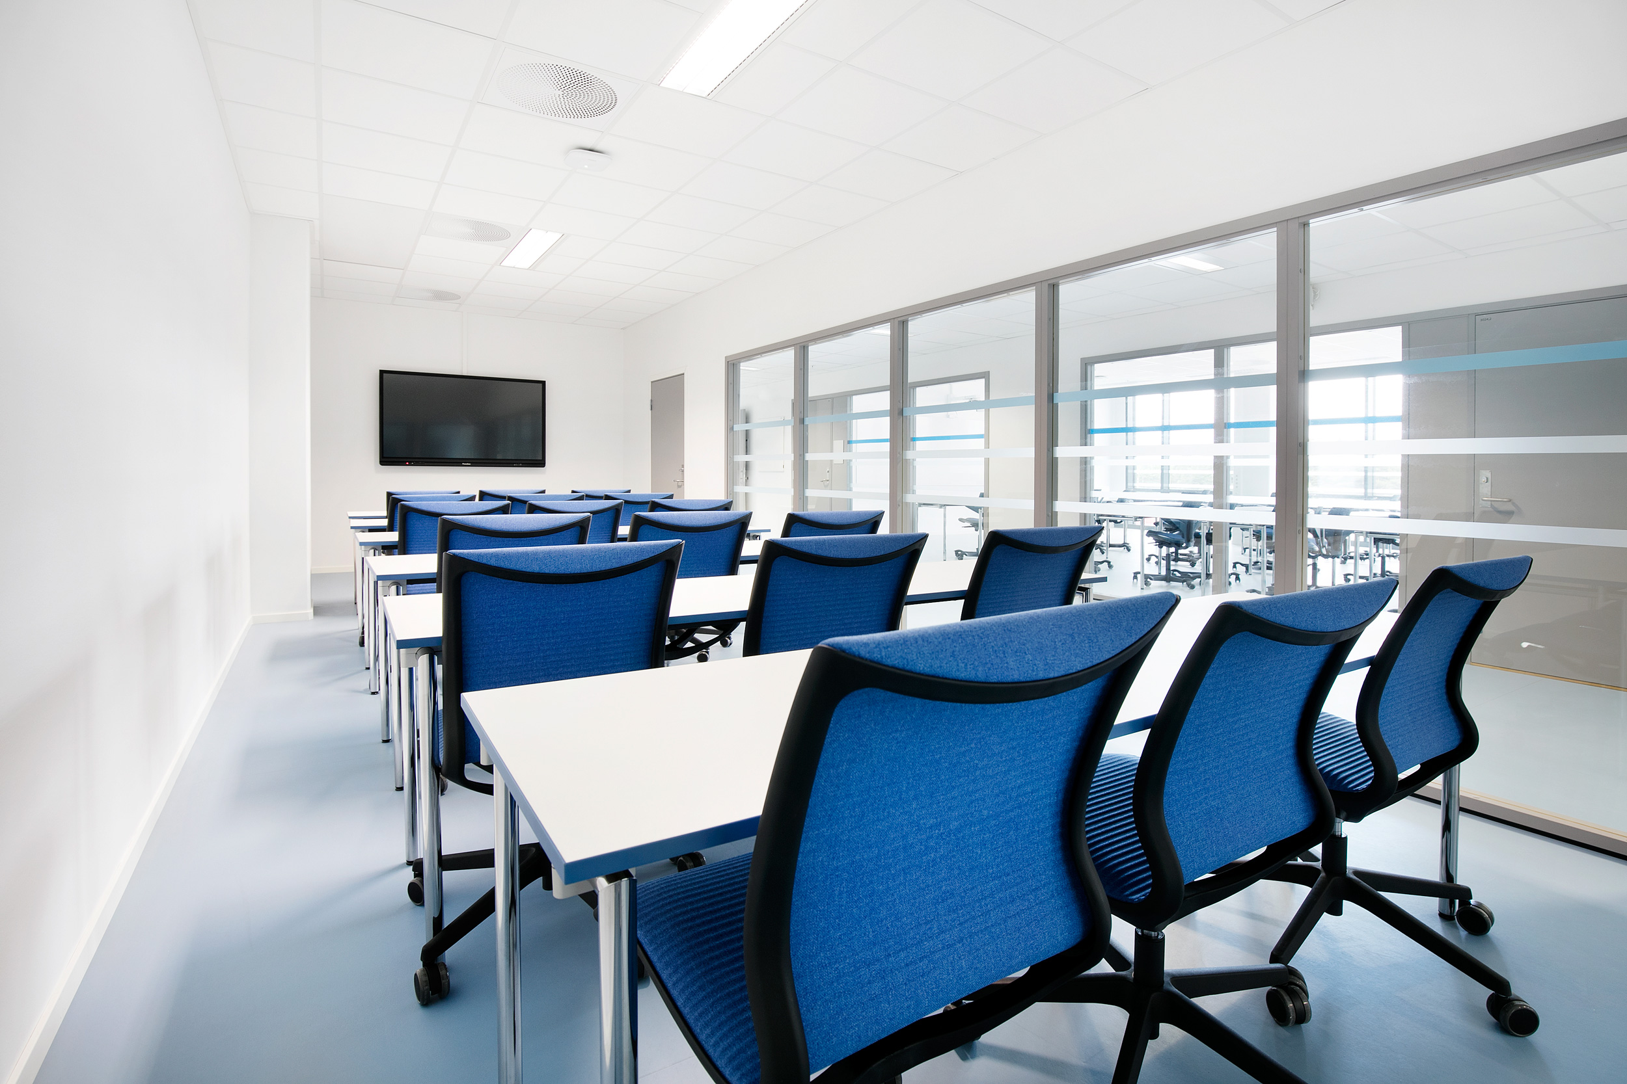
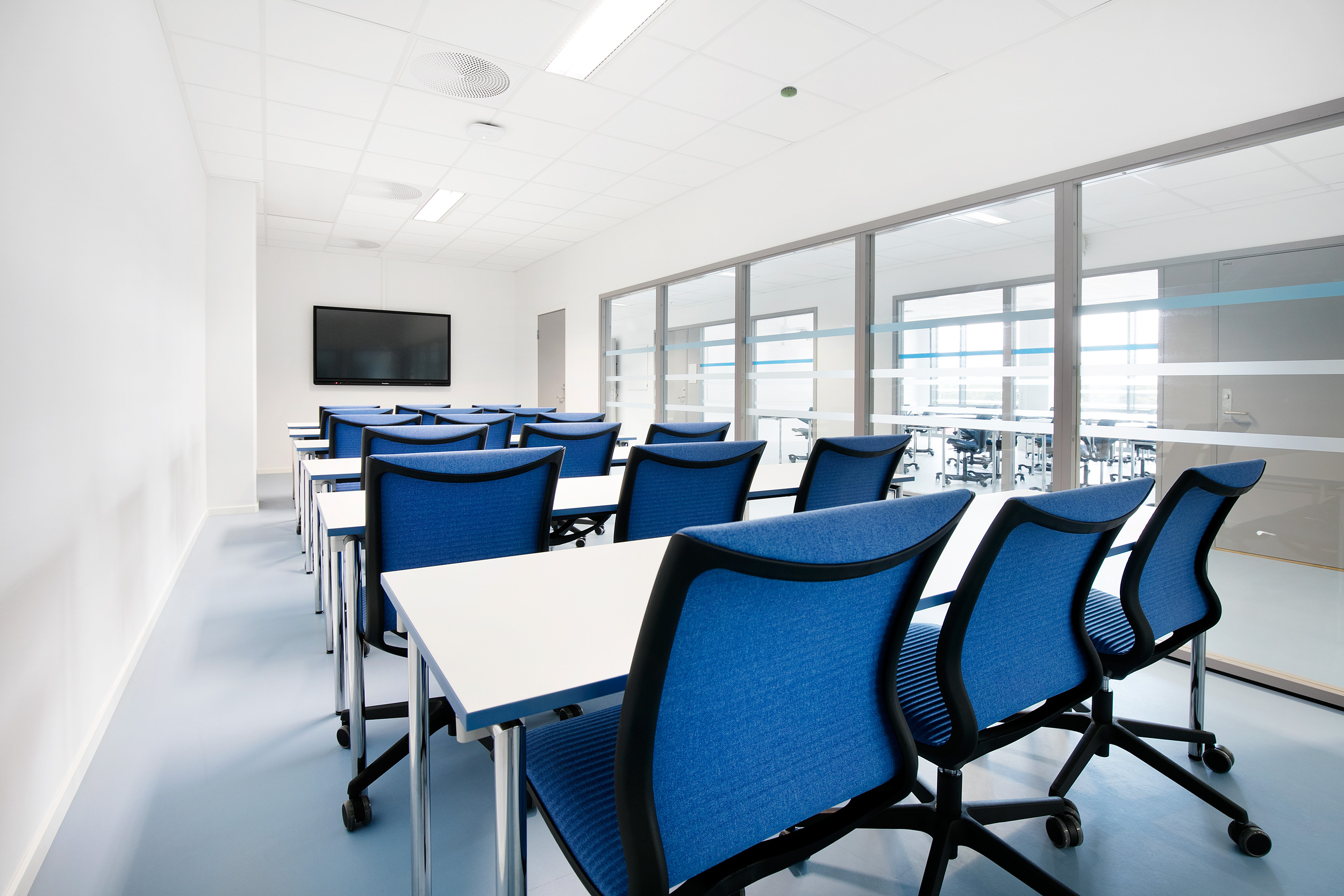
+ smoke detector [780,86,797,98]
